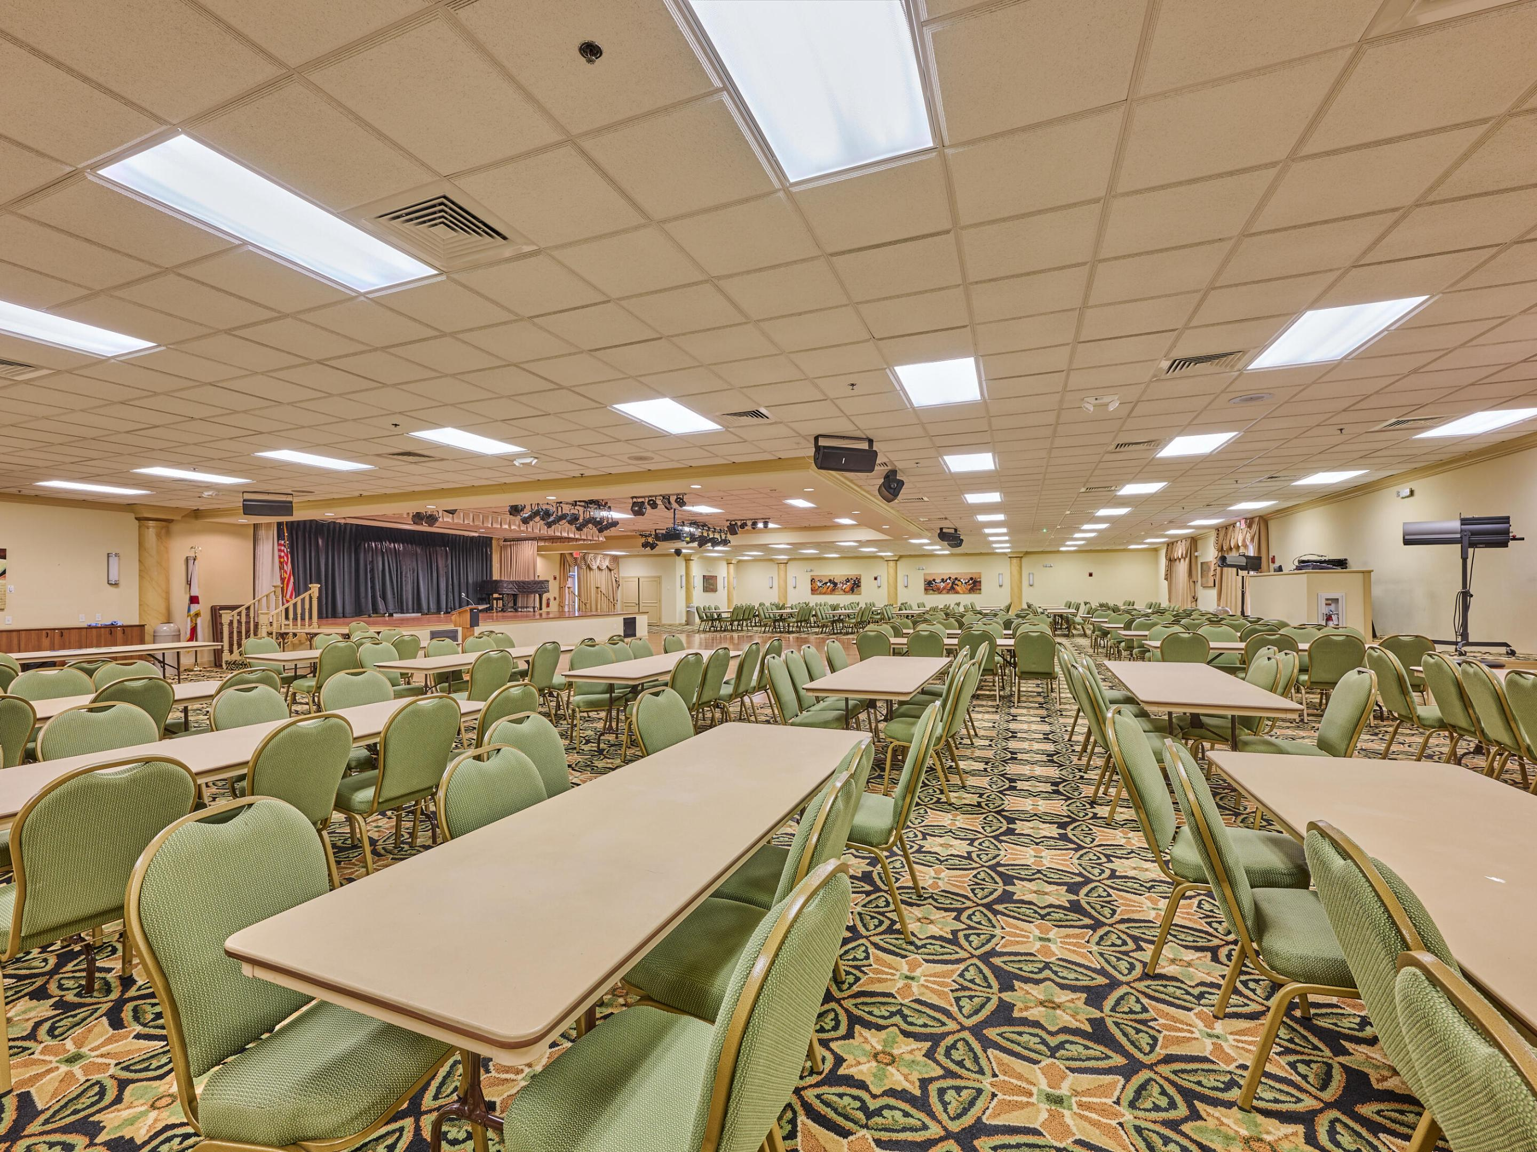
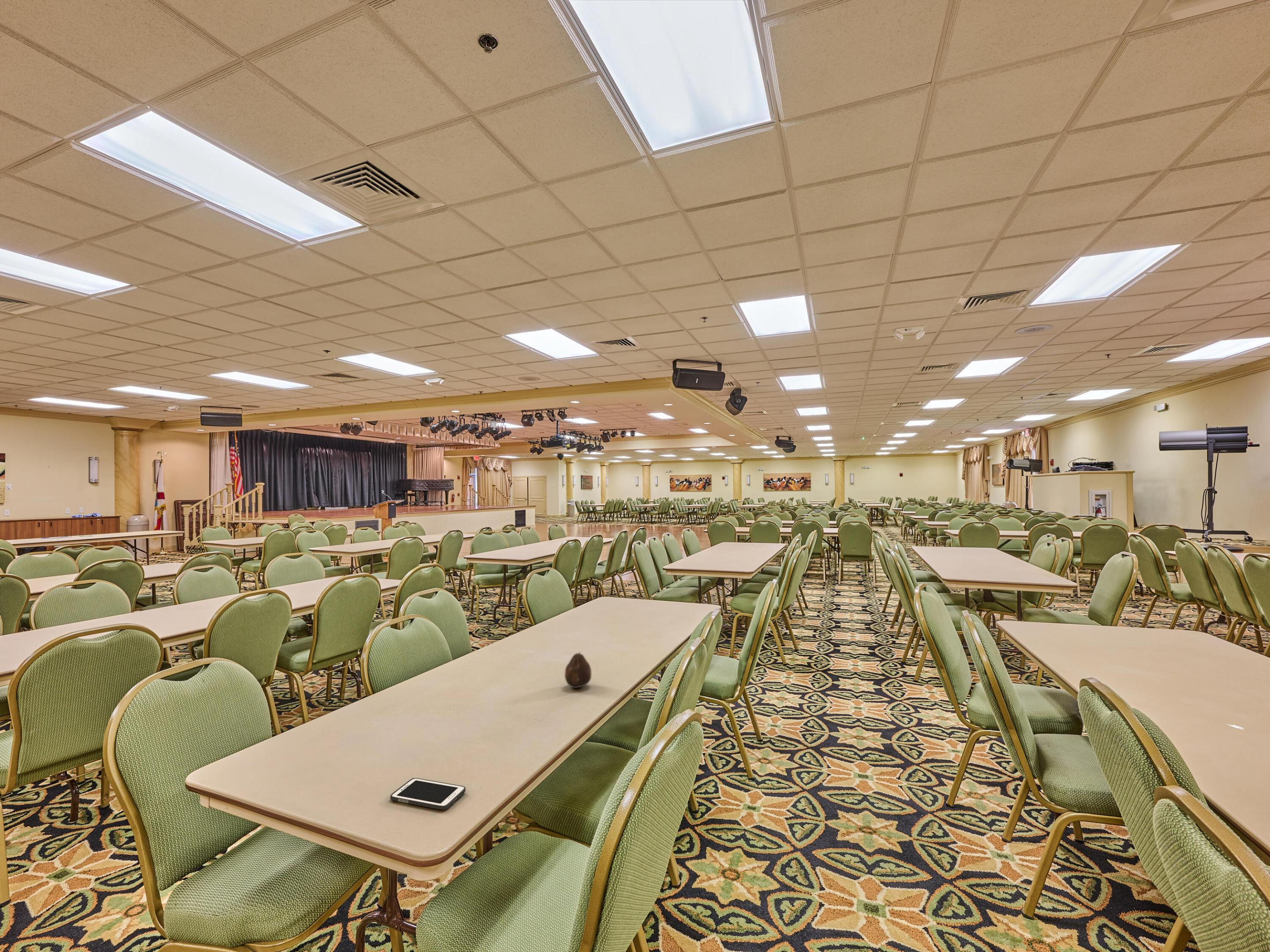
+ cell phone [390,777,466,810]
+ fruit [564,652,592,688]
